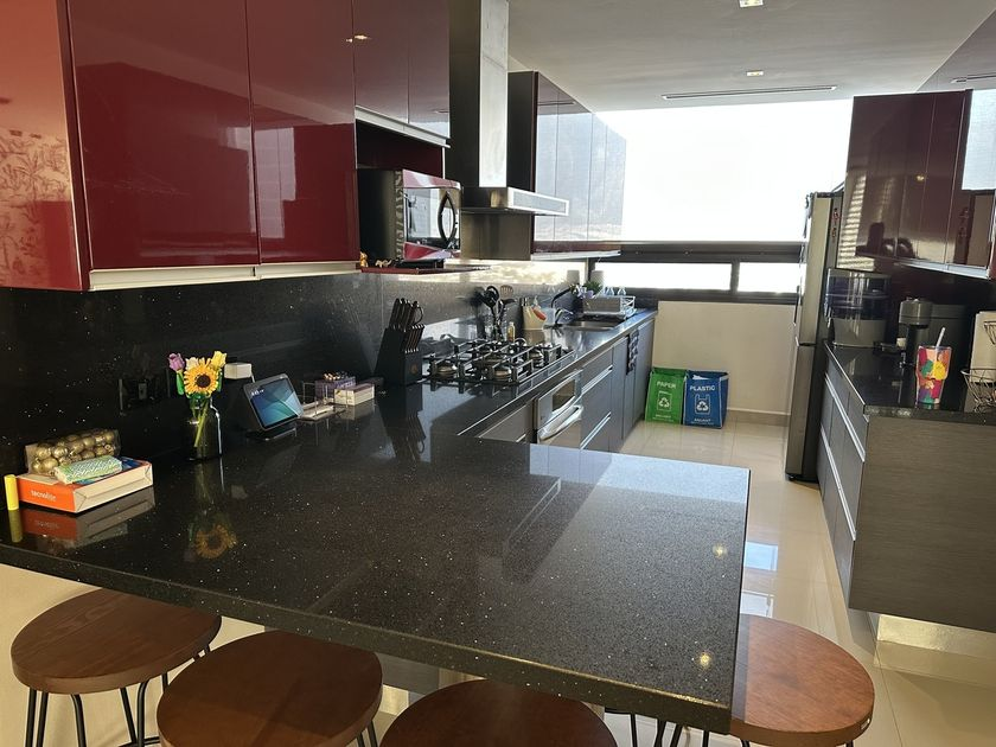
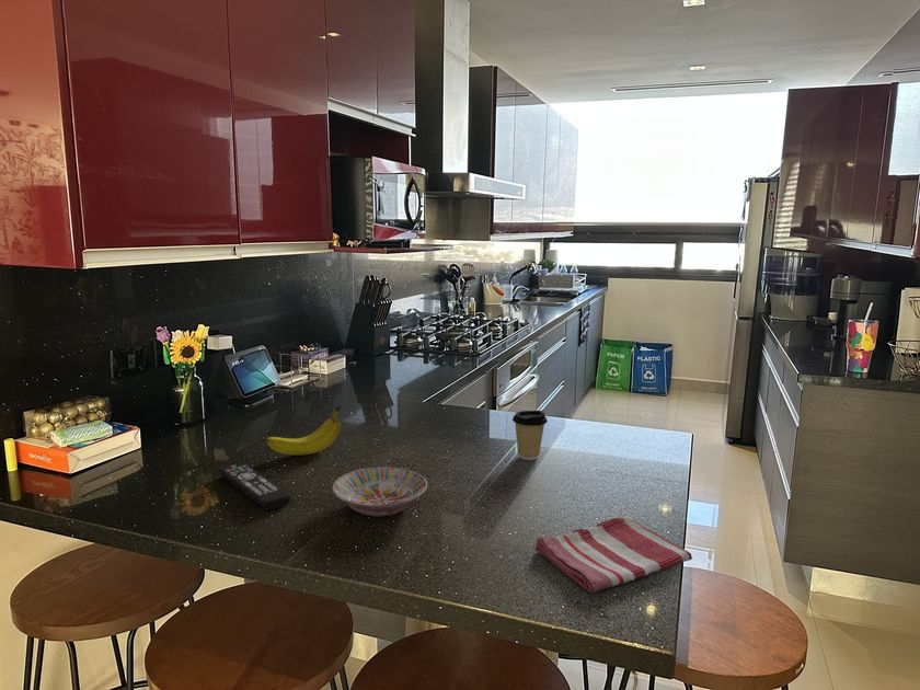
+ coffee cup [511,410,549,461]
+ dish towel [534,515,693,594]
+ remote control [218,461,292,510]
+ bowl [332,465,428,518]
+ fruit [265,405,342,456]
